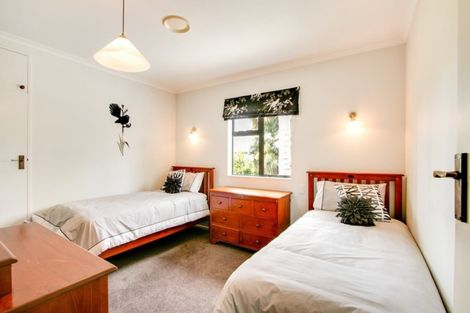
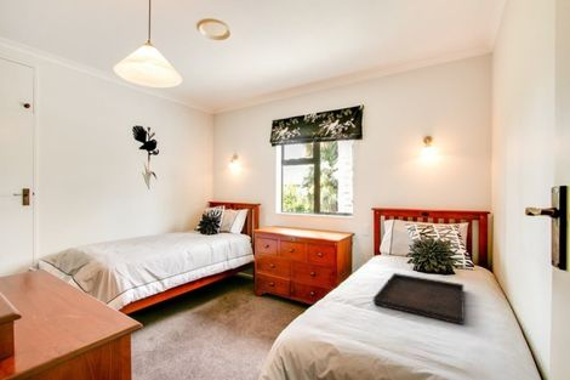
+ serving tray [372,272,466,325]
